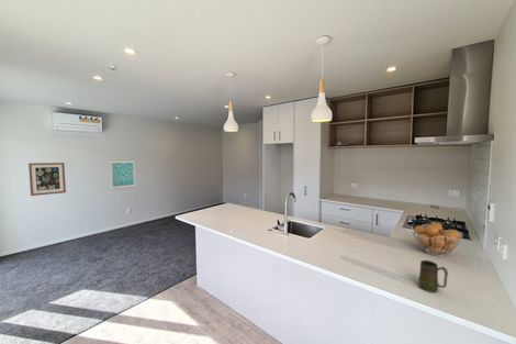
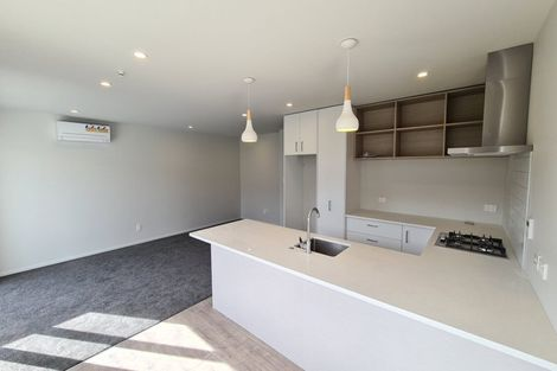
- wall art [27,162,67,197]
- fruit basket [411,221,463,257]
- wall art [110,159,136,190]
- mug [417,259,449,293]
